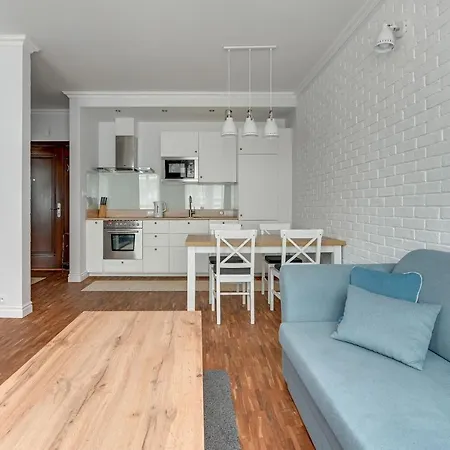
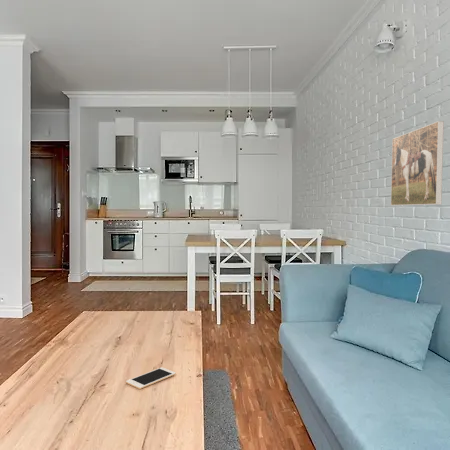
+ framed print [390,120,445,207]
+ cell phone [125,366,177,390]
